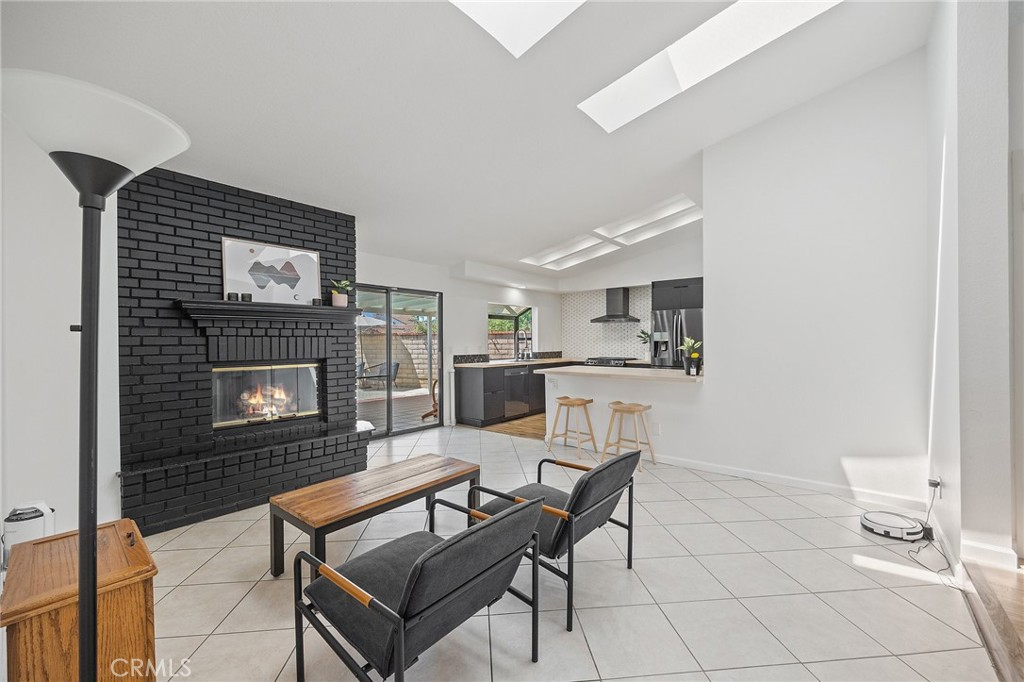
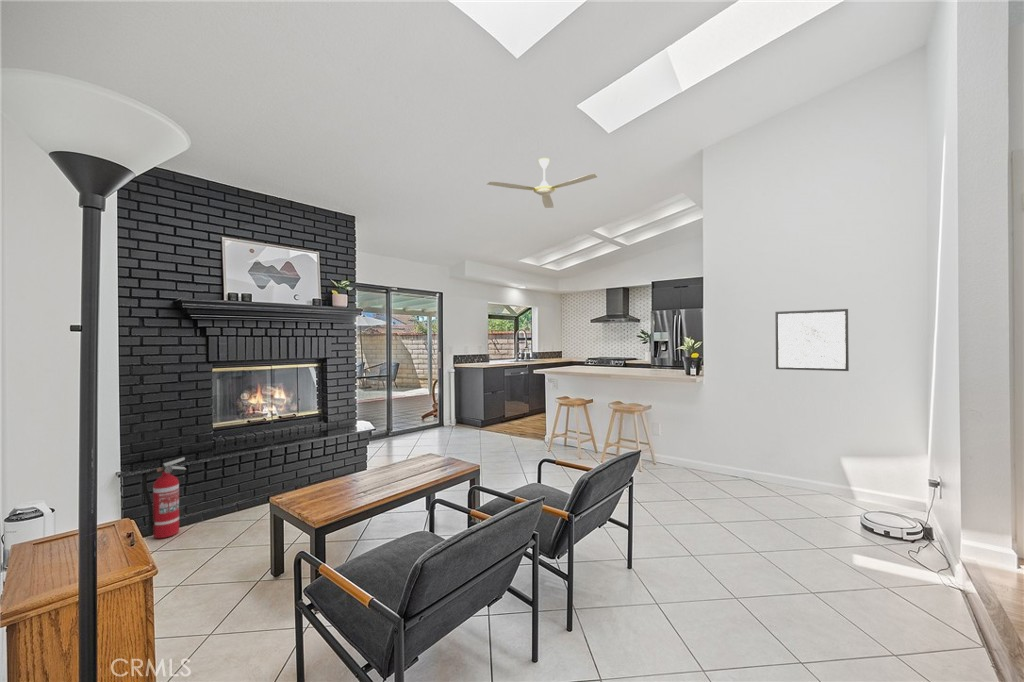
+ fire extinguisher [141,456,187,539]
+ wall art [774,308,850,372]
+ ceiling fan [486,157,598,209]
